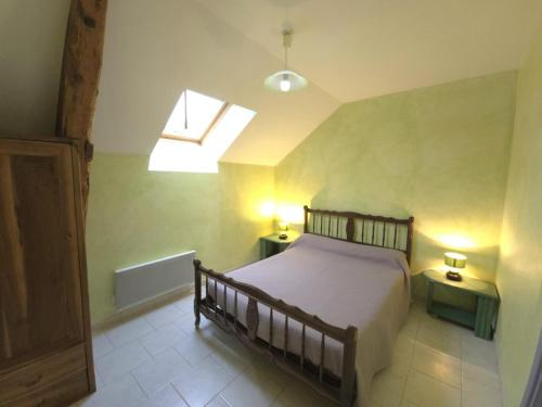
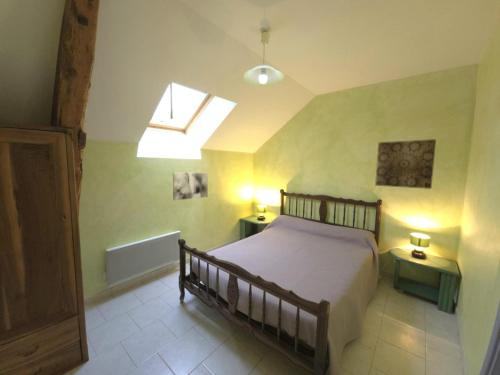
+ wall art [172,172,209,201]
+ wall art [374,138,437,190]
